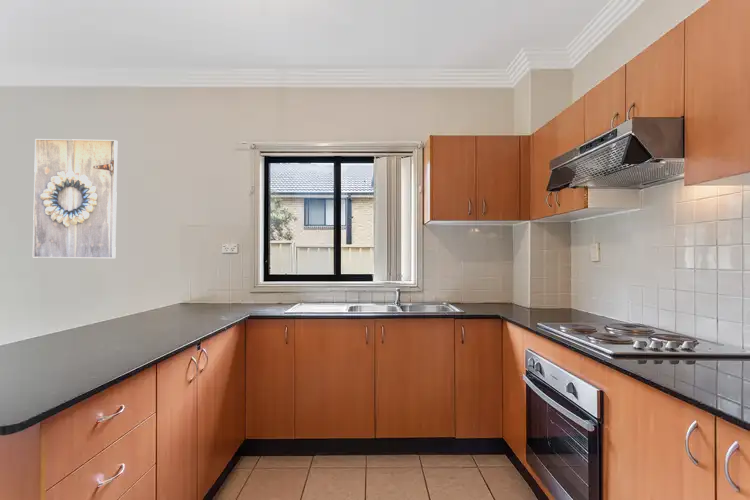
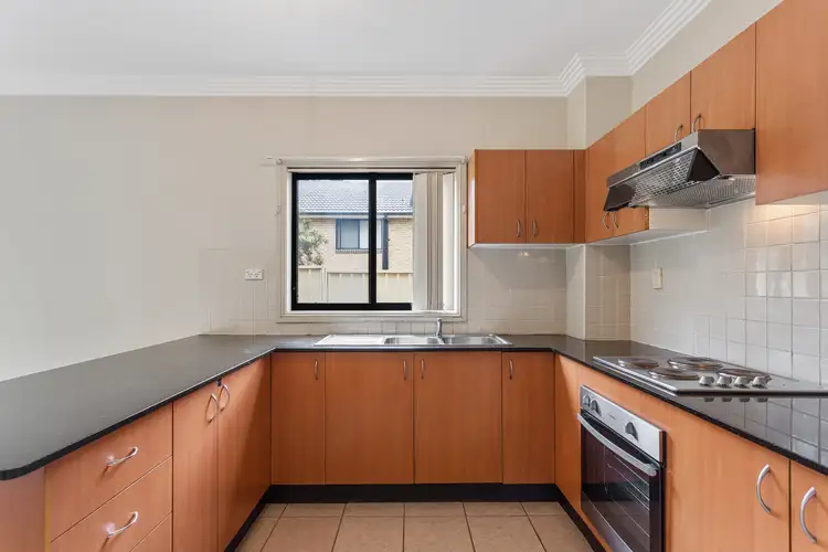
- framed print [32,138,118,259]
